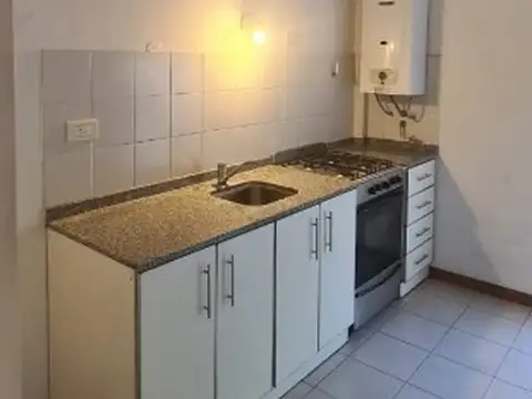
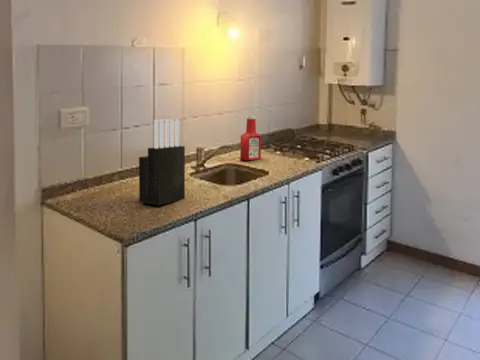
+ knife block [138,118,186,206]
+ soap bottle [239,115,262,161]
